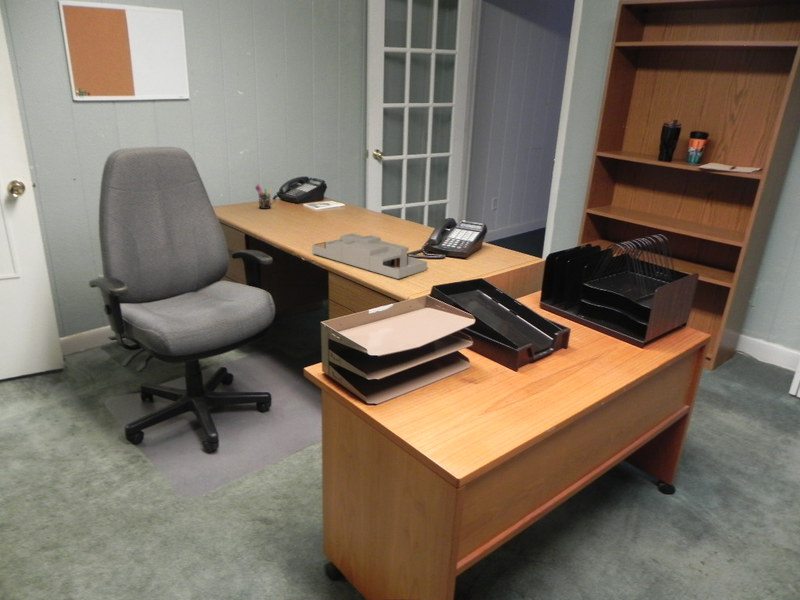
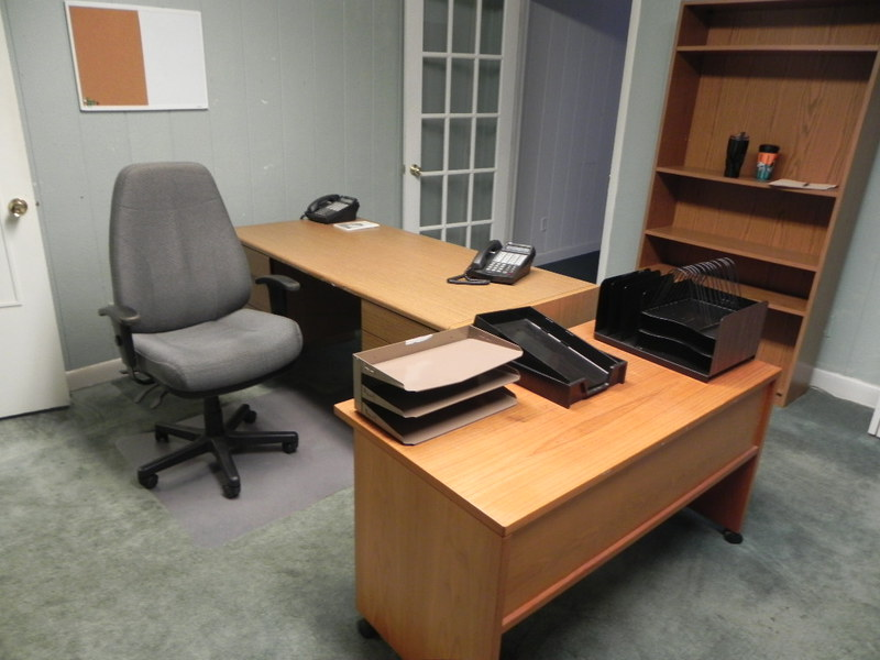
- pen holder [254,183,273,210]
- desk organizer [311,232,428,280]
